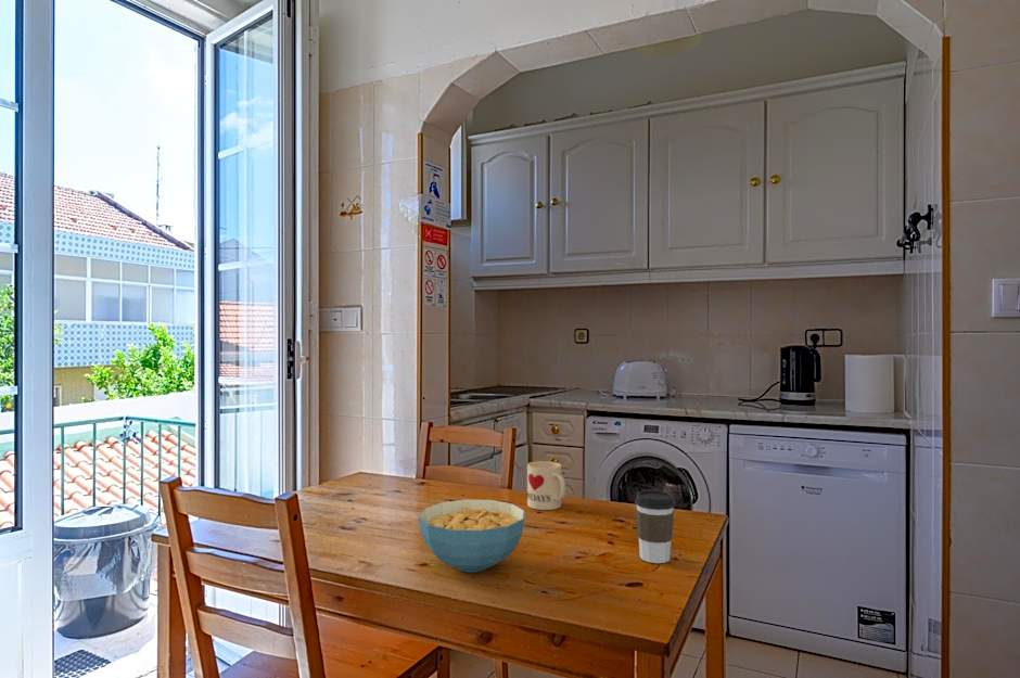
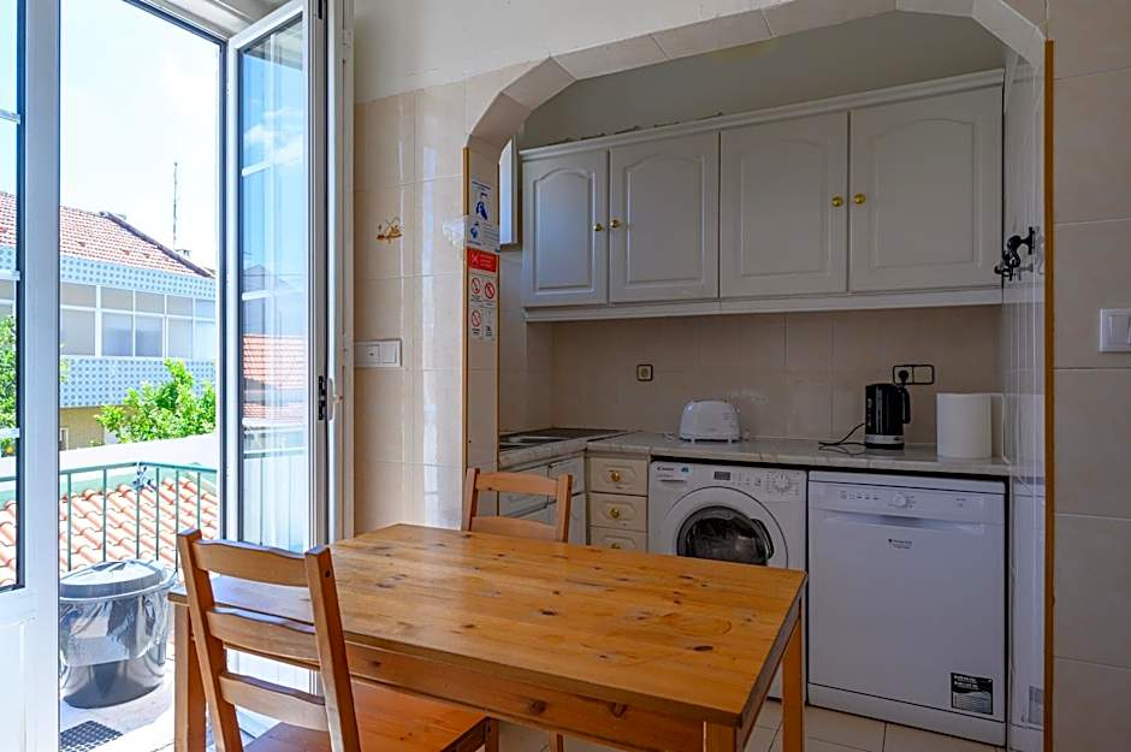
- mug [526,460,566,511]
- cereal bowl [417,498,526,573]
- coffee cup [634,489,676,564]
